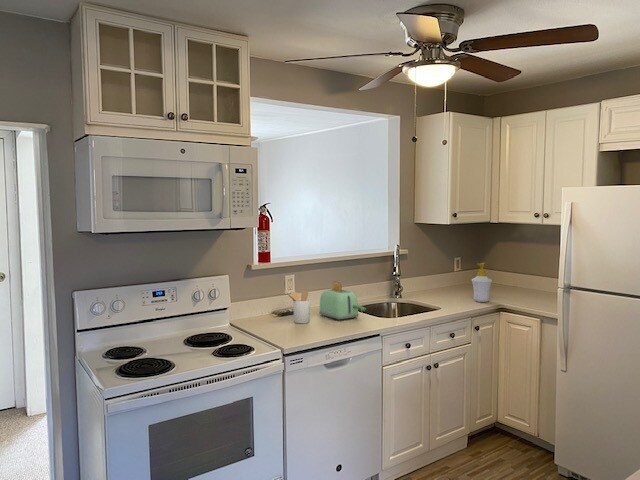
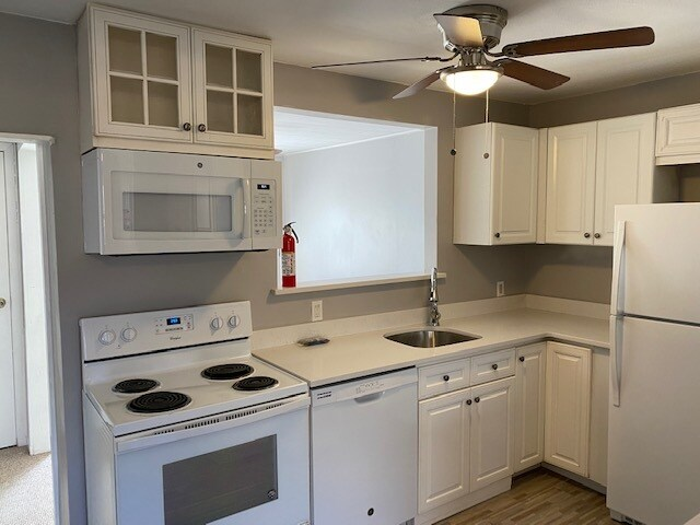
- utensil holder [284,290,312,324]
- toaster [318,280,367,321]
- soap bottle [471,262,493,303]
